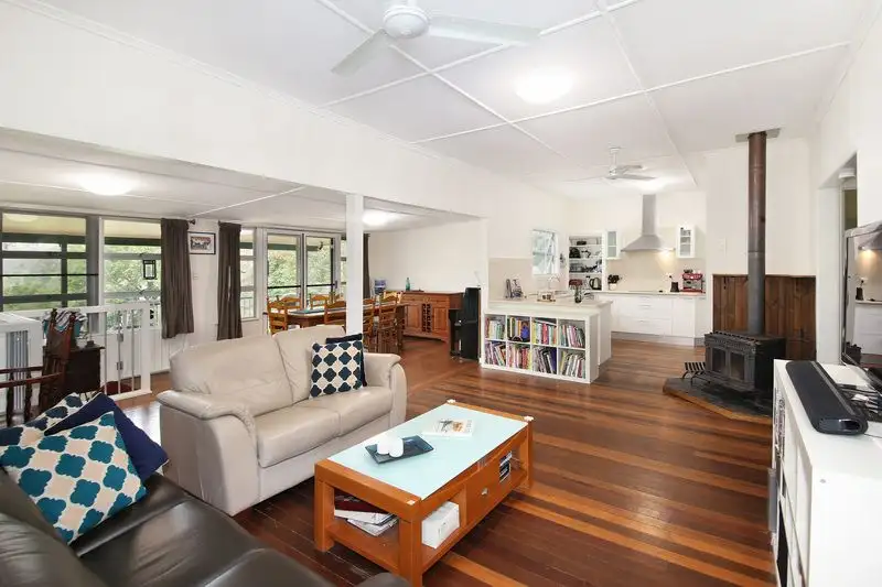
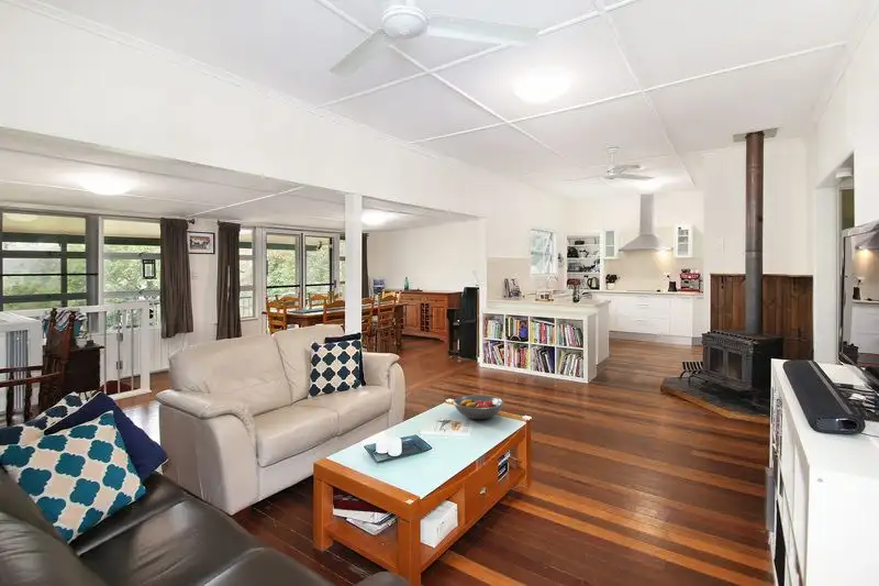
+ fruit bowl [453,394,505,420]
